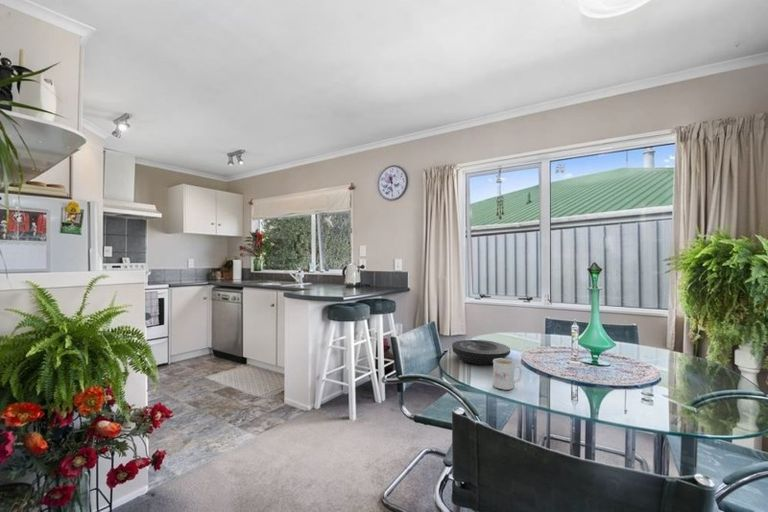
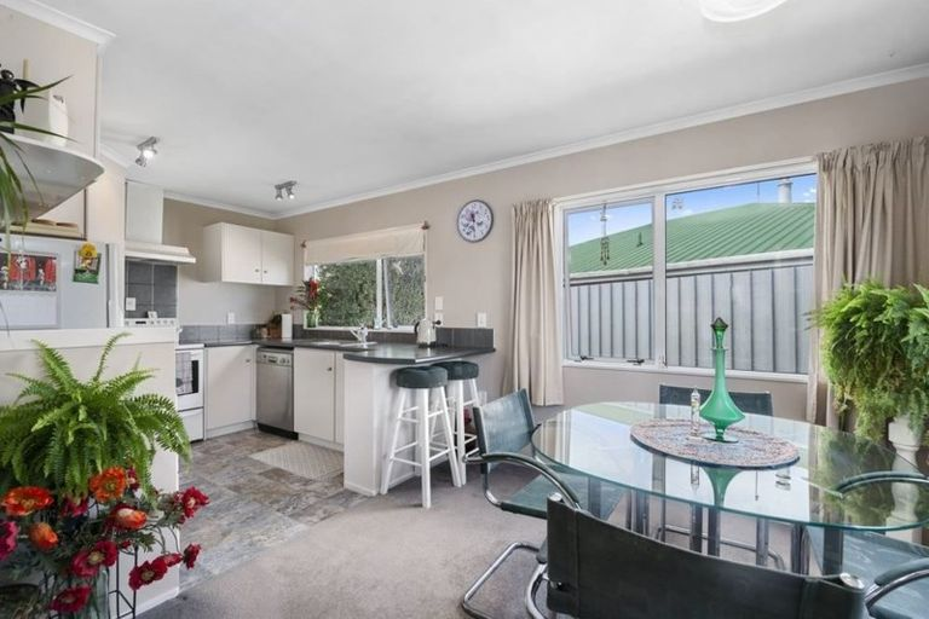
- plate [451,339,511,365]
- mug [492,358,523,391]
